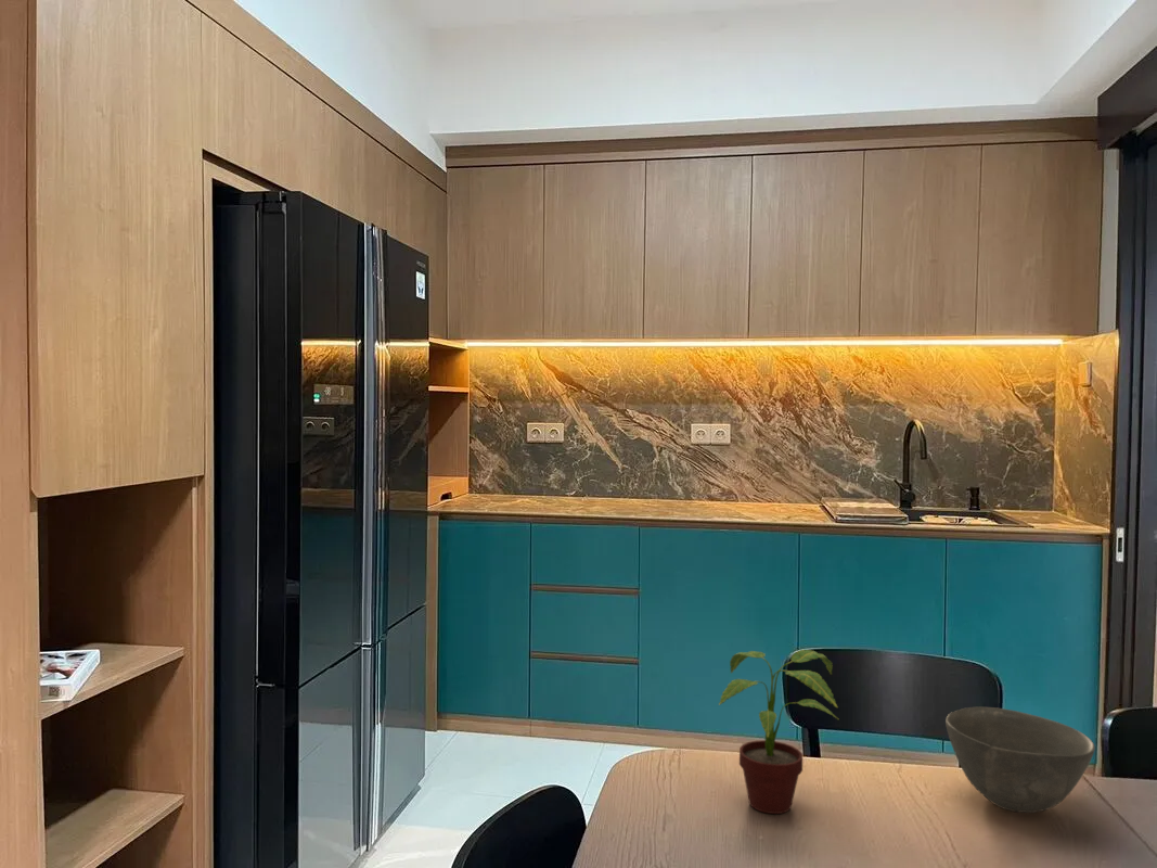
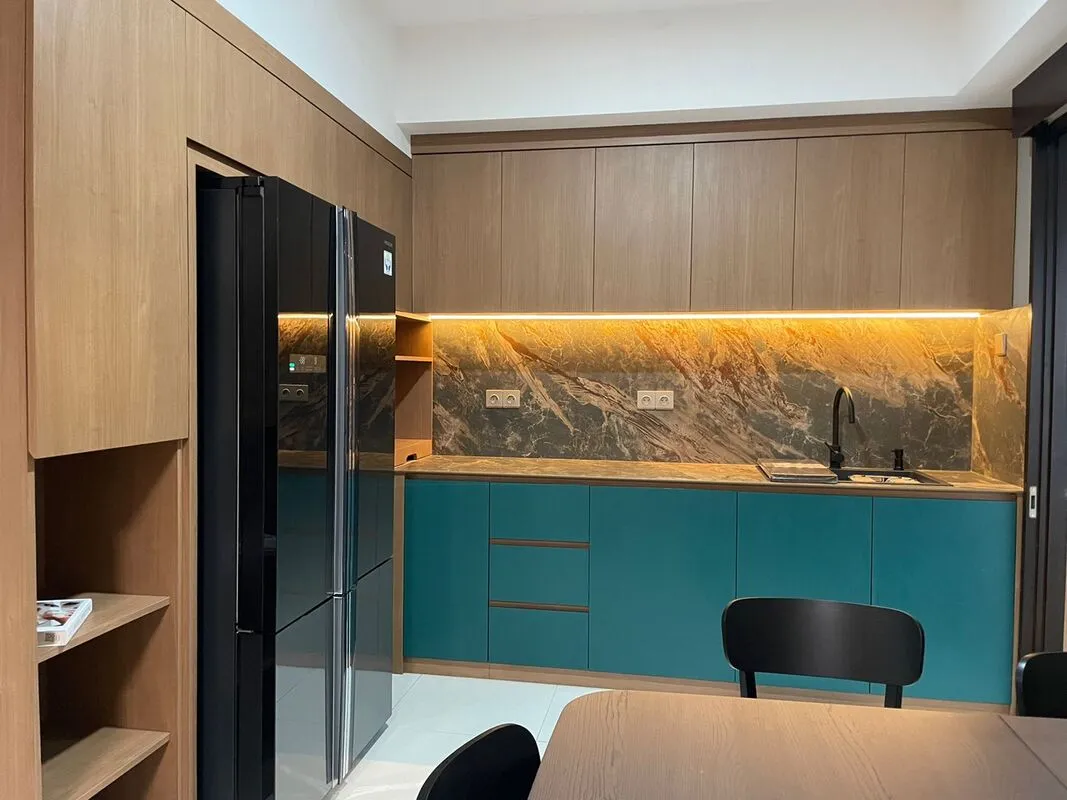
- potted plant [718,649,839,815]
- bowl [944,706,1096,814]
